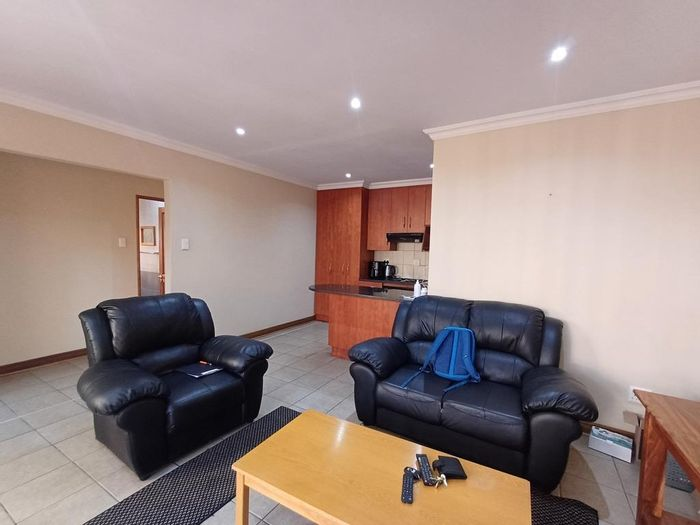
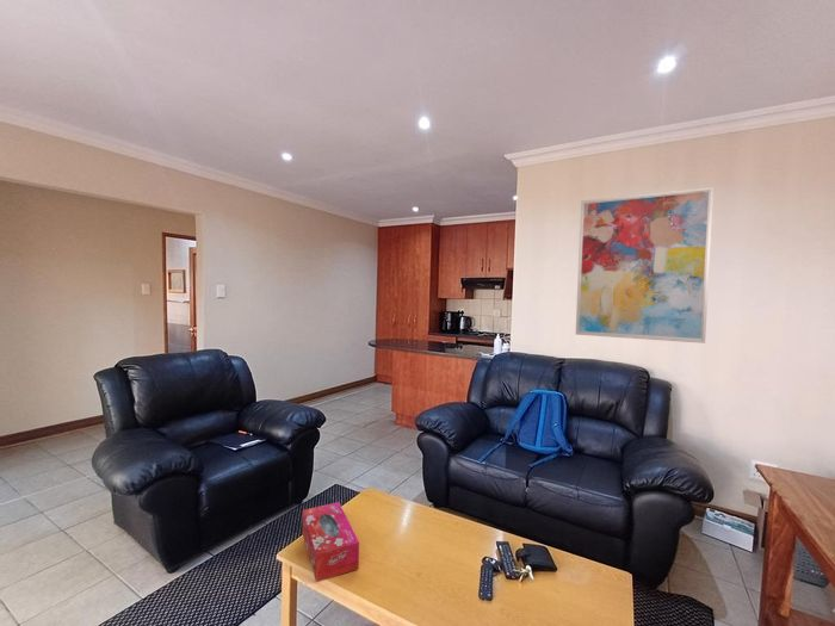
+ wall art [575,186,715,345]
+ tissue box [302,501,360,583]
